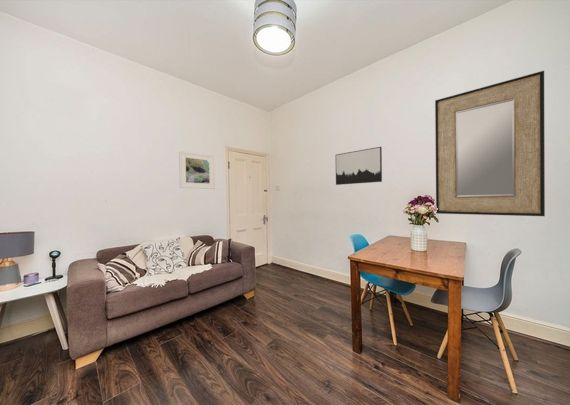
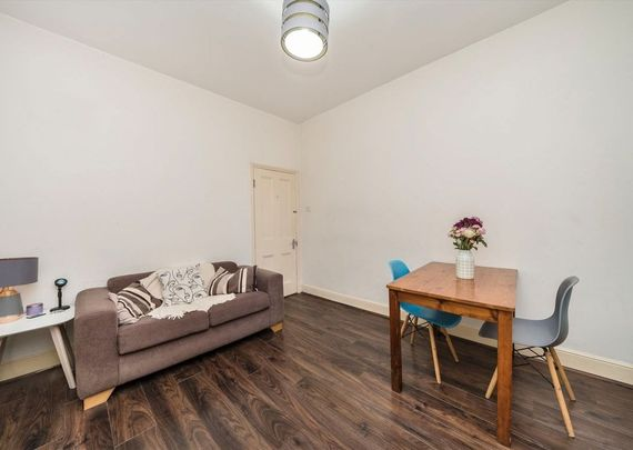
- wall art [334,146,383,186]
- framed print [178,150,216,190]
- home mirror [434,70,546,217]
